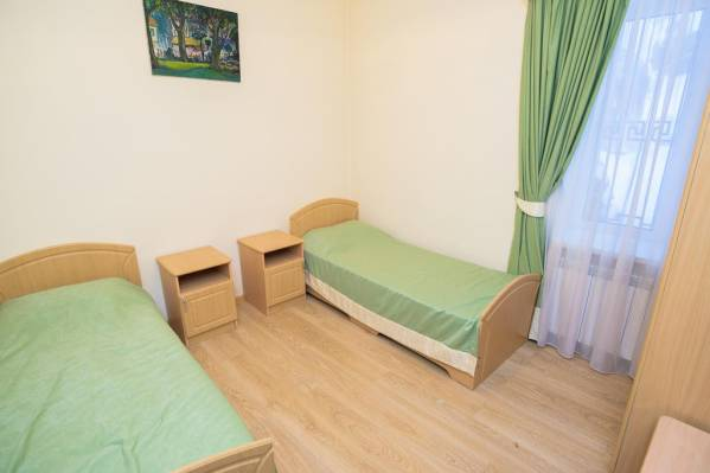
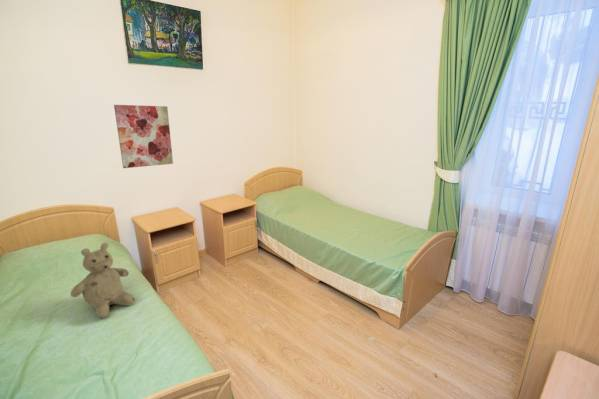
+ teddy bear [69,242,136,320]
+ wall art [113,104,174,169]
